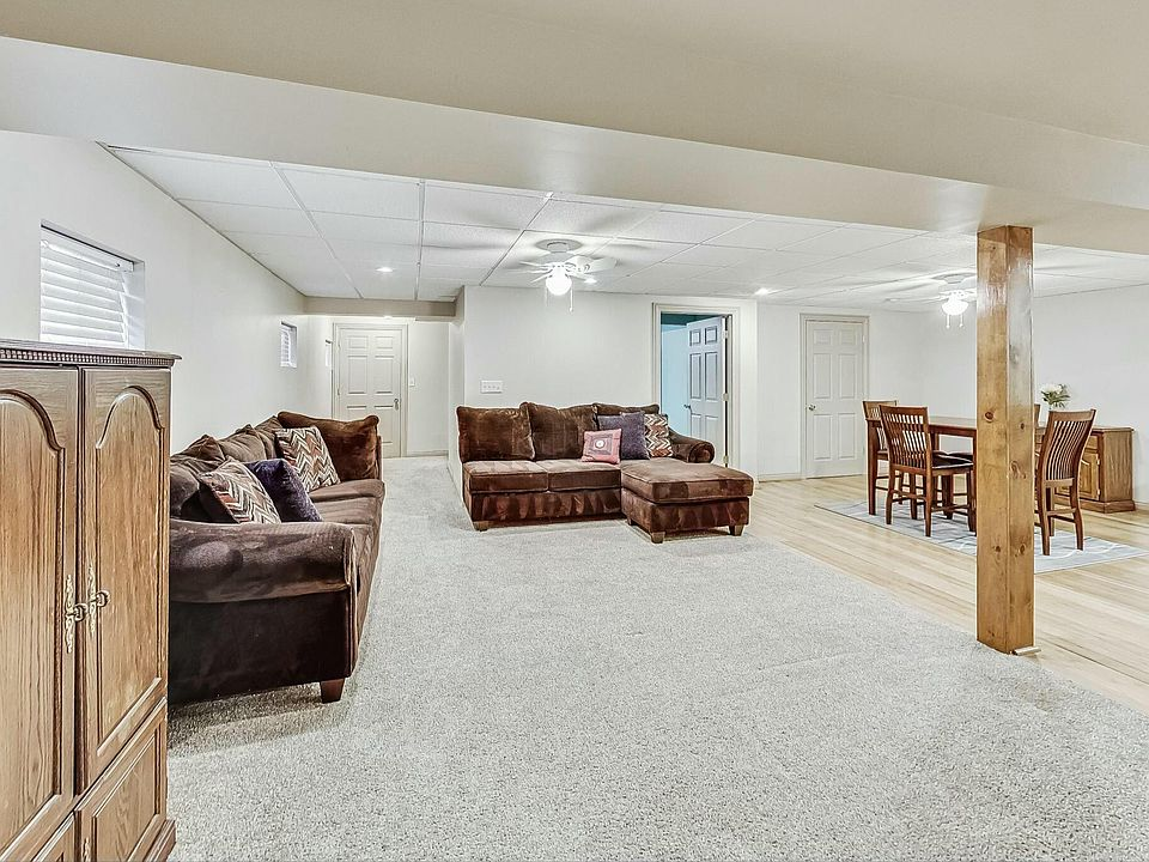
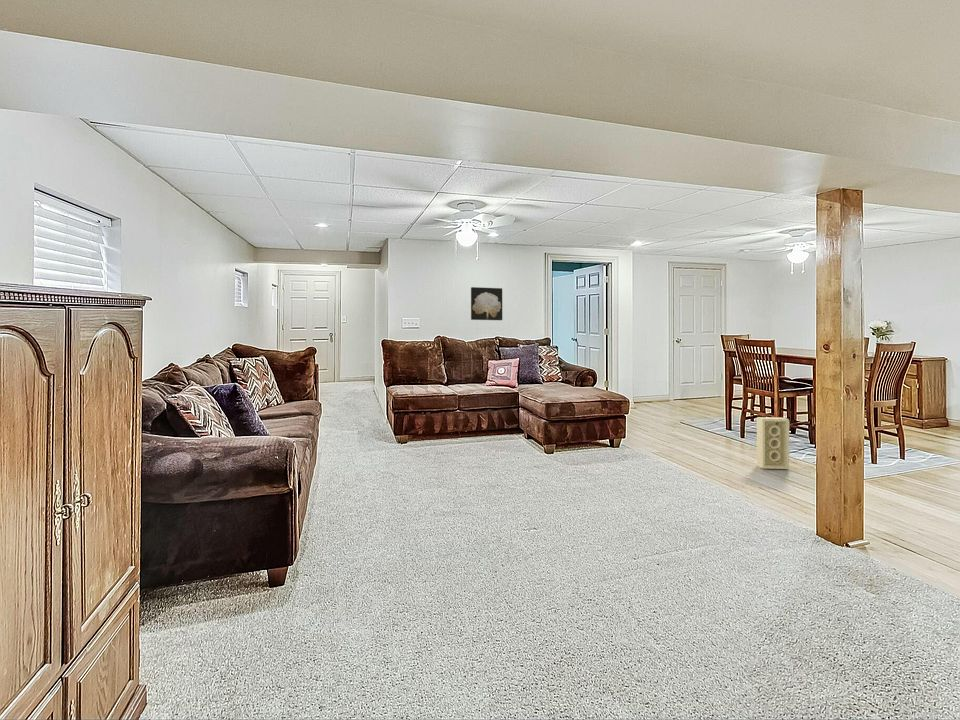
+ speaker [756,416,791,470]
+ wall art [470,286,503,321]
